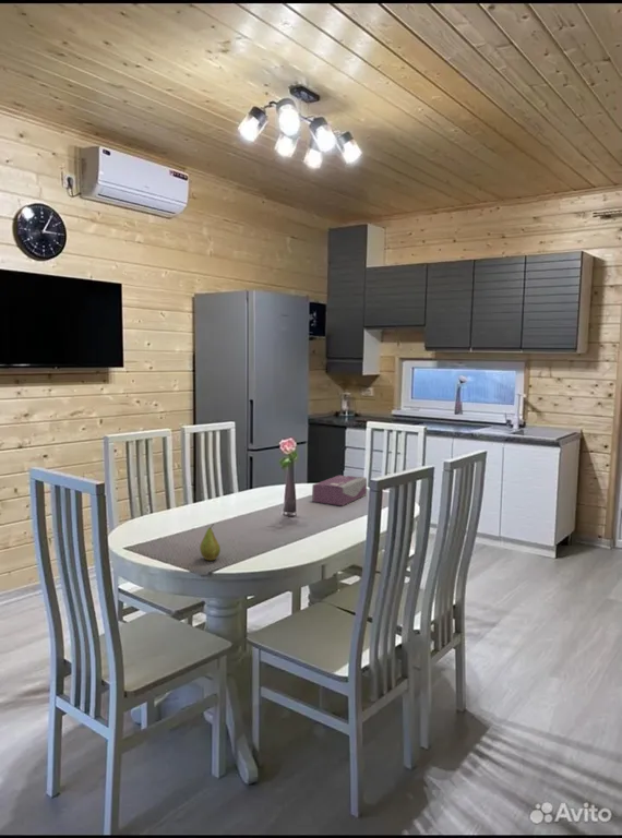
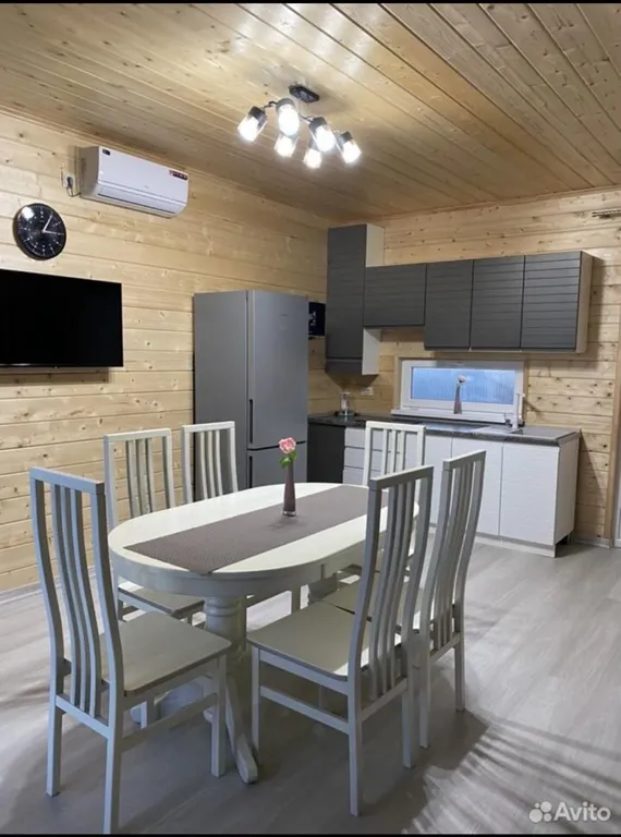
- fruit [199,523,222,562]
- tissue box [311,474,368,506]
